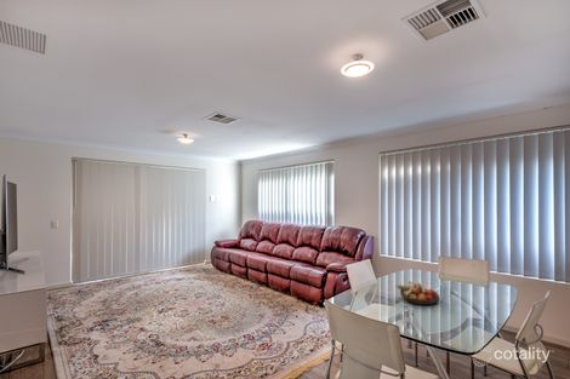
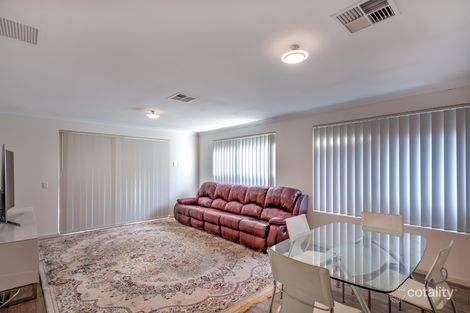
- fruit bowl [395,280,441,306]
